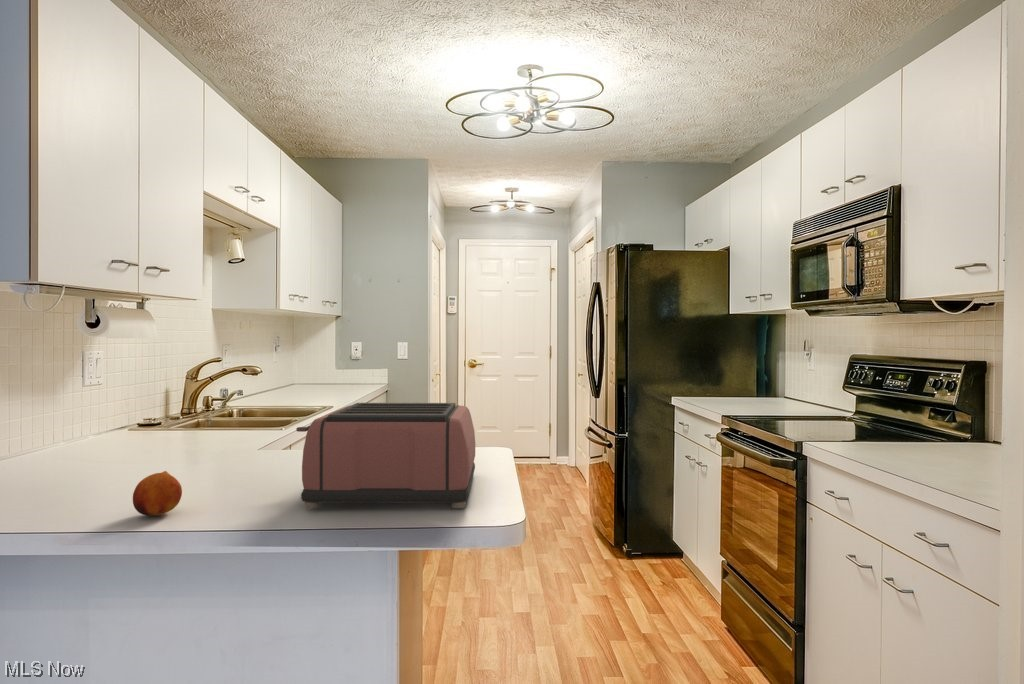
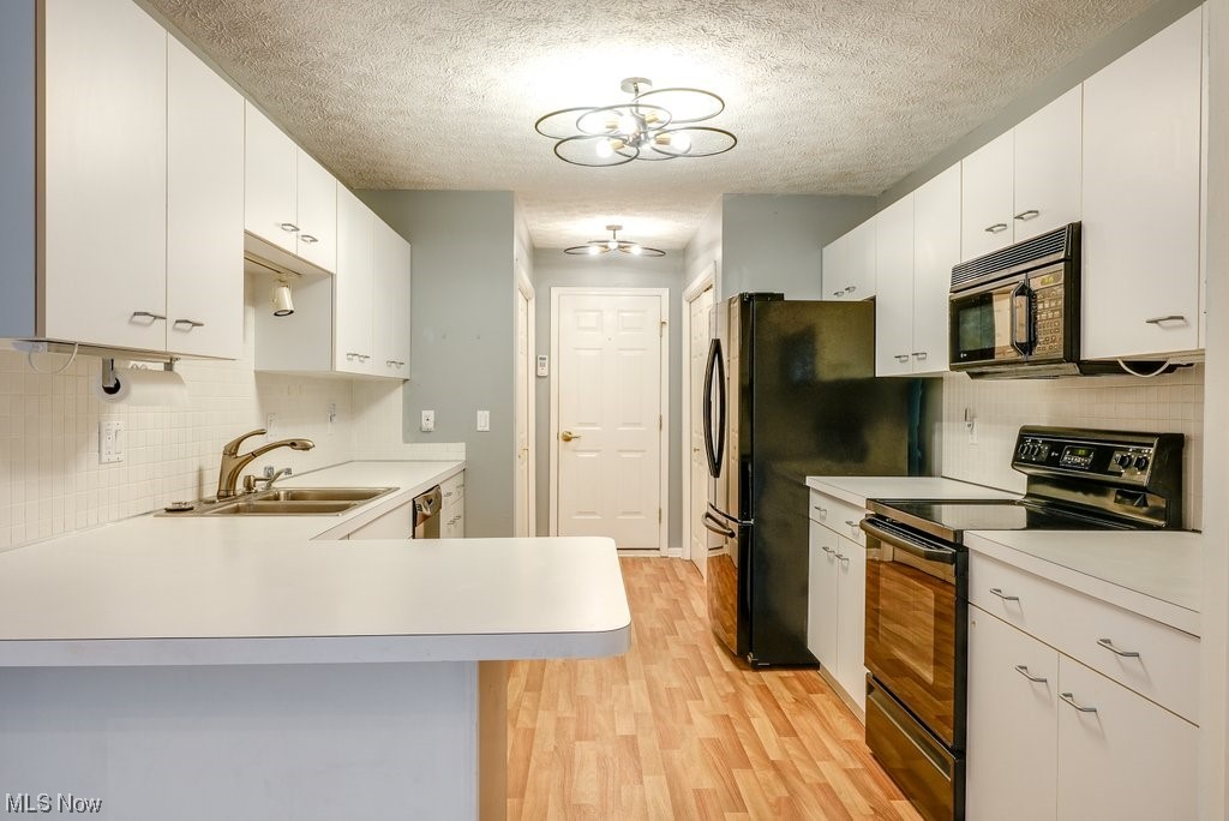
- toaster [295,402,476,509]
- fruit [132,470,183,517]
